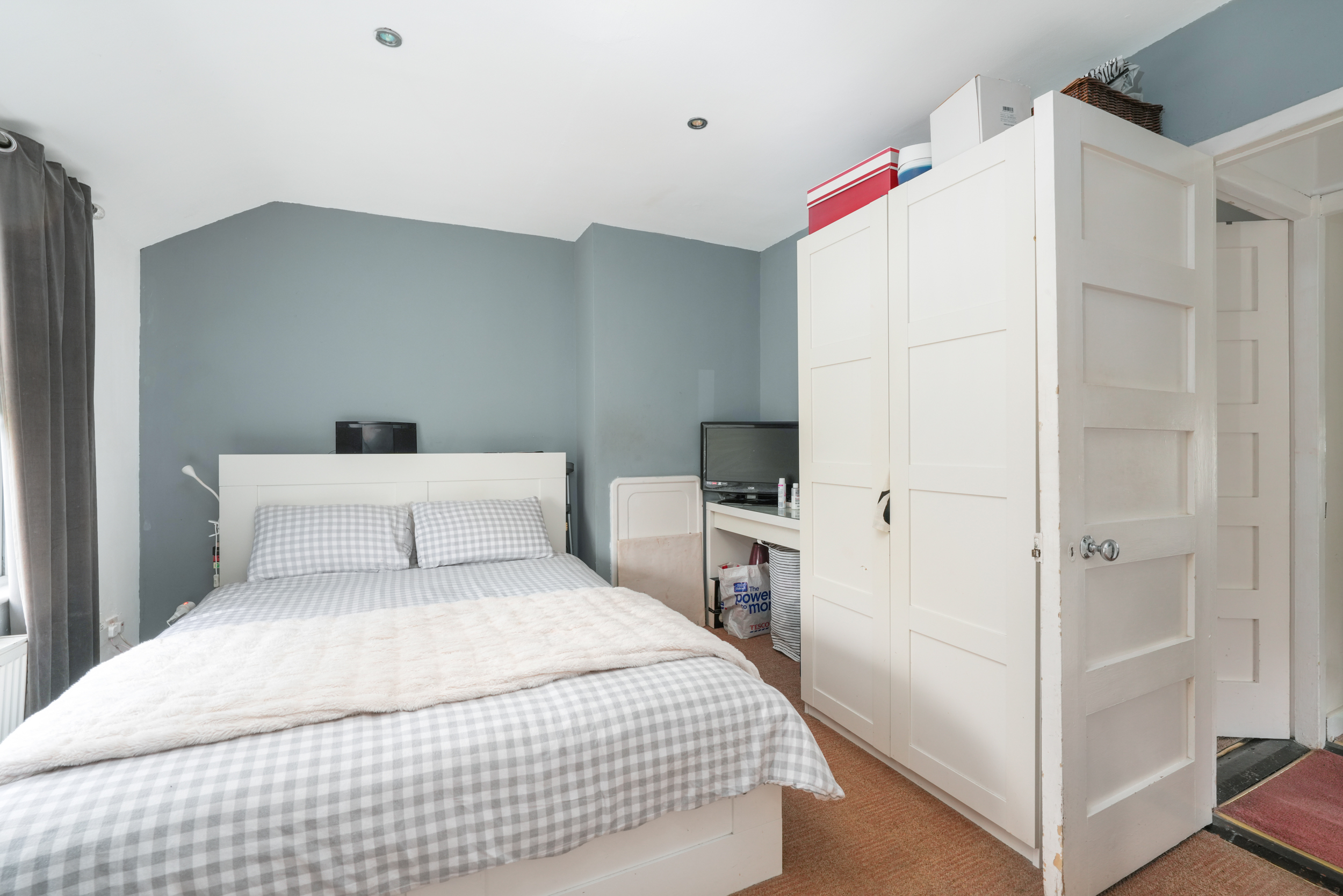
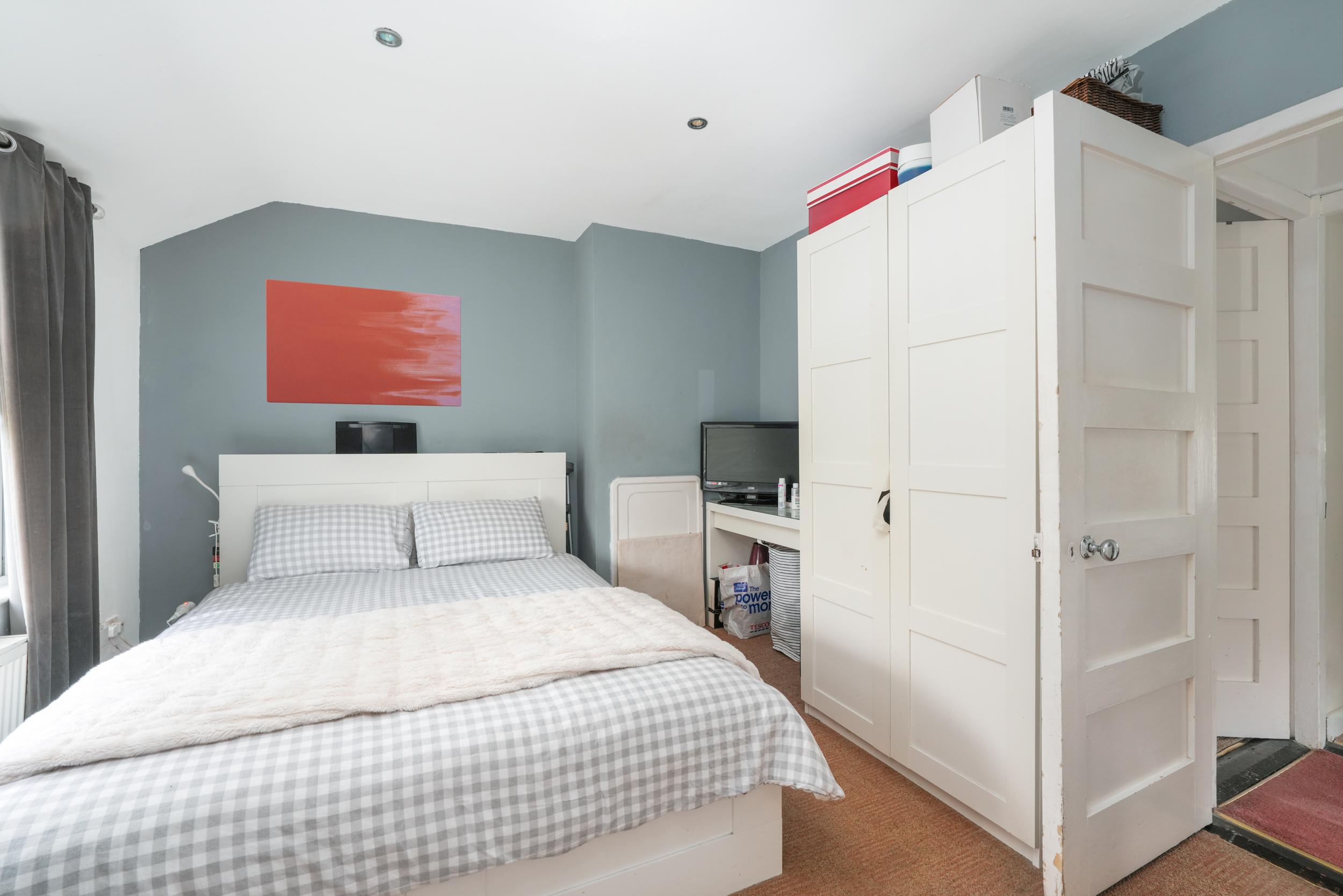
+ wall art [265,279,461,407]
